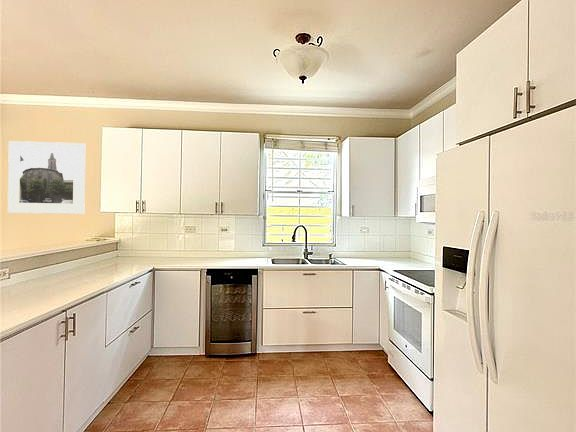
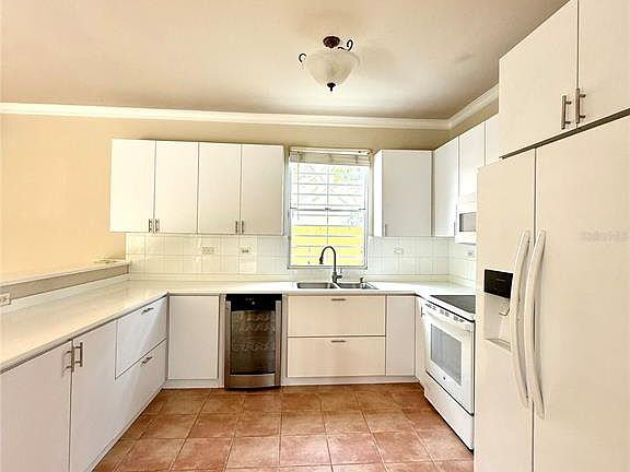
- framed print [7,140,86,215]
